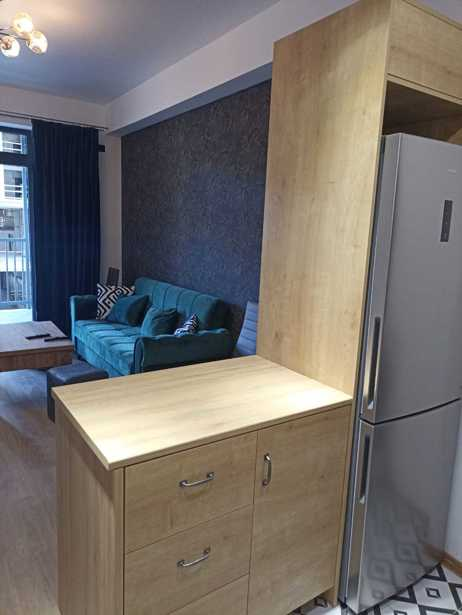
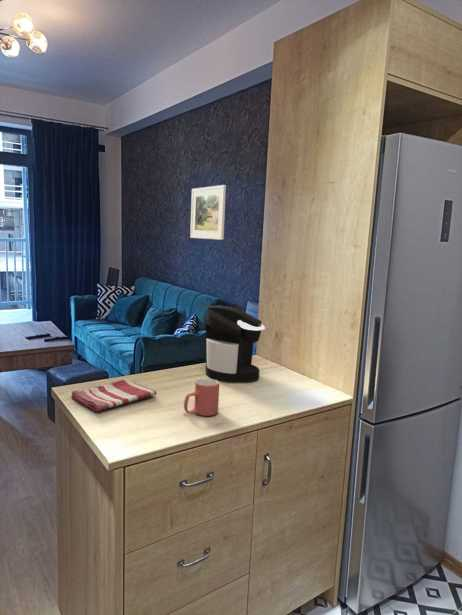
+ mug [183,378,220,417]
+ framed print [189,184,227,241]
+ coffee maker [205,304,266,383]
+ dish towel [70,378,157,412]
